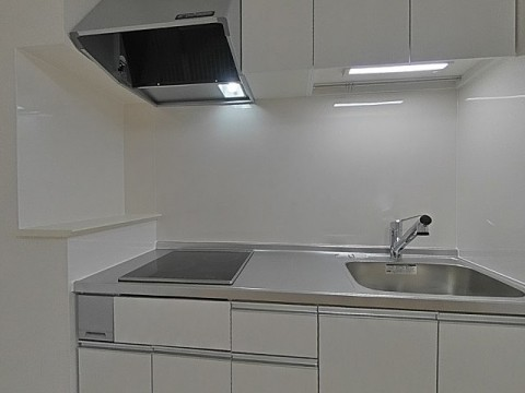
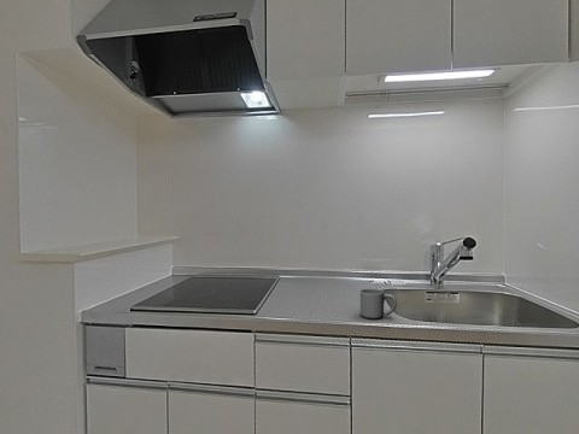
+ mug [359,287,398,319]
